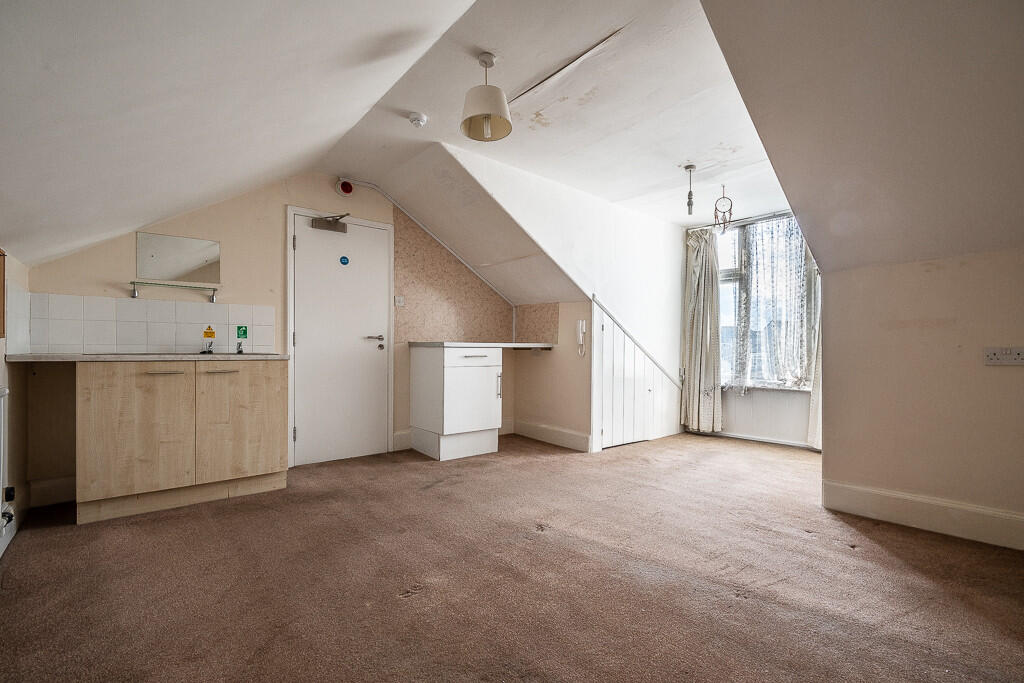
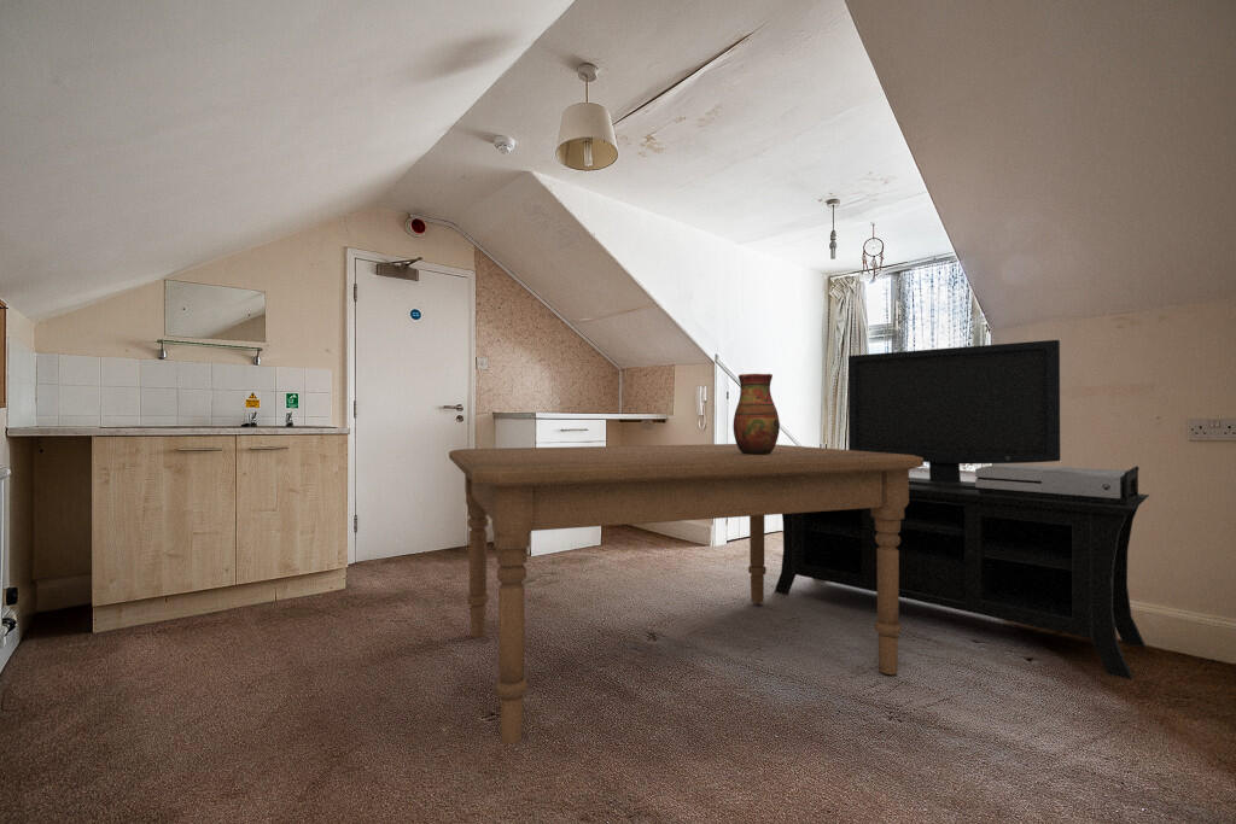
+ vase [731,373,781,455]
+ media console [774,339,1152,680]
+ dining table [448,443,925,746]
